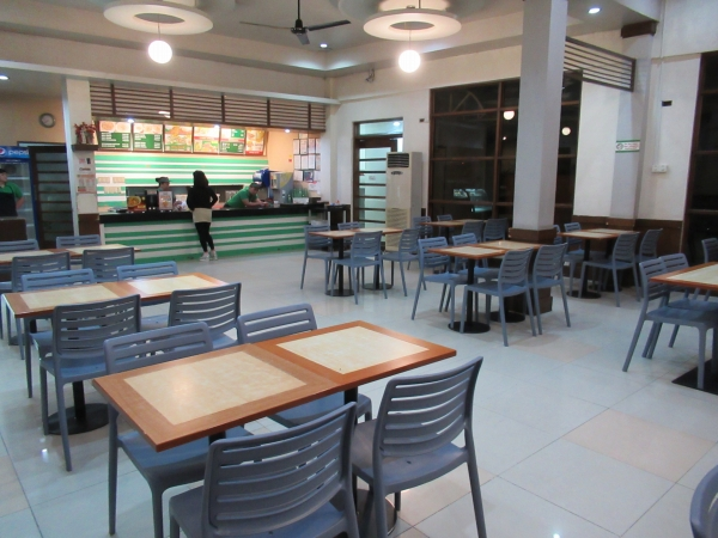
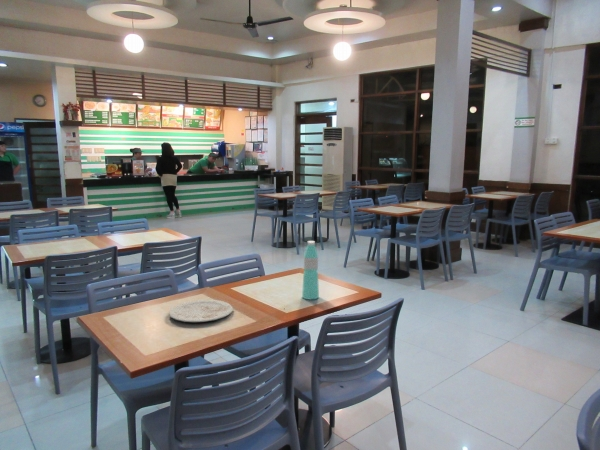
+ plate [168,299,234,323]
+ water bottle [301,240,320,300]
